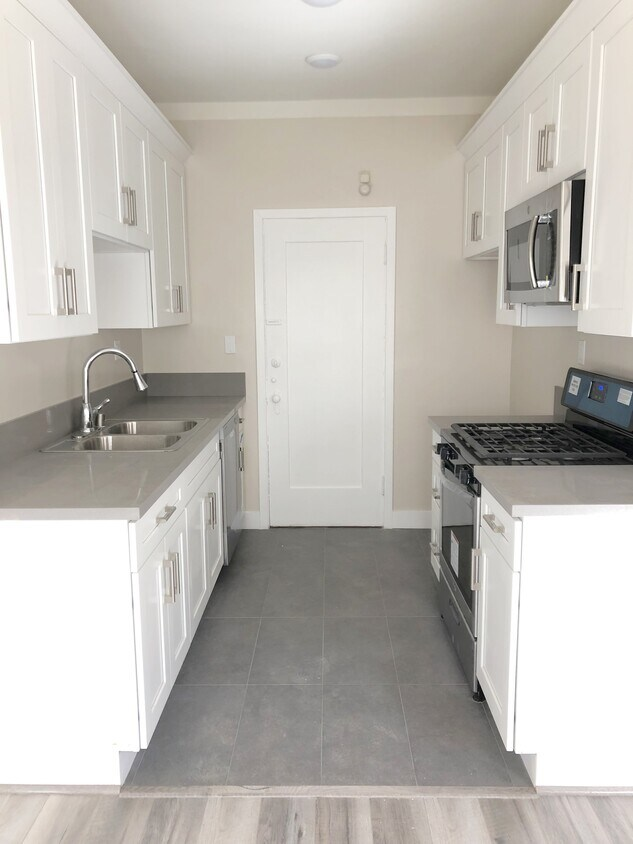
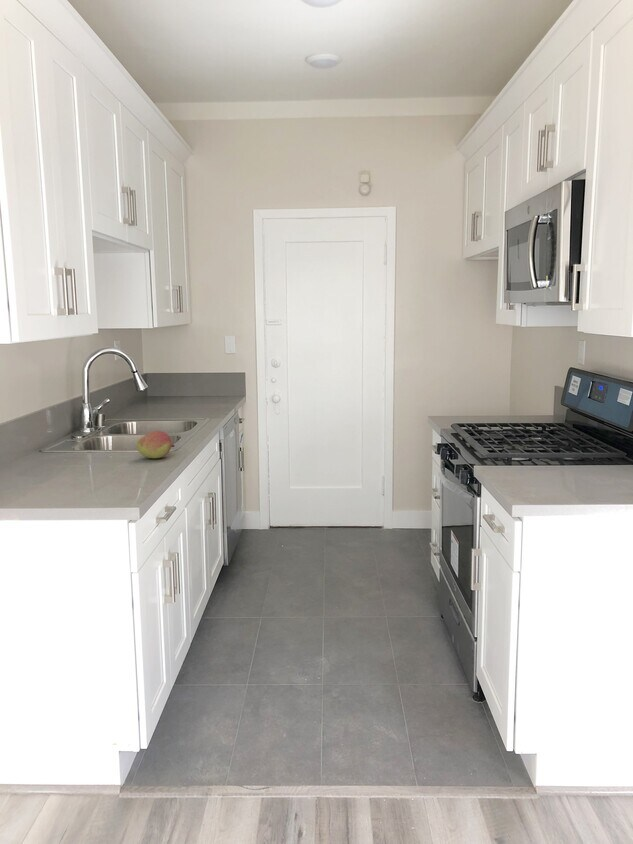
+ fruit [136,430,176,459]
